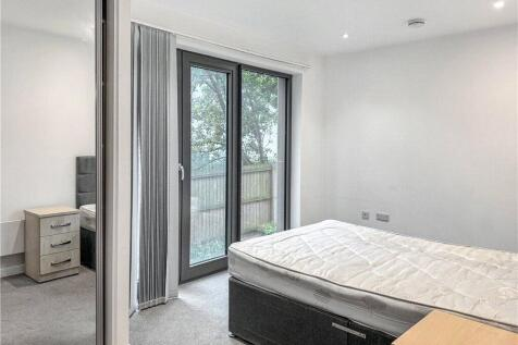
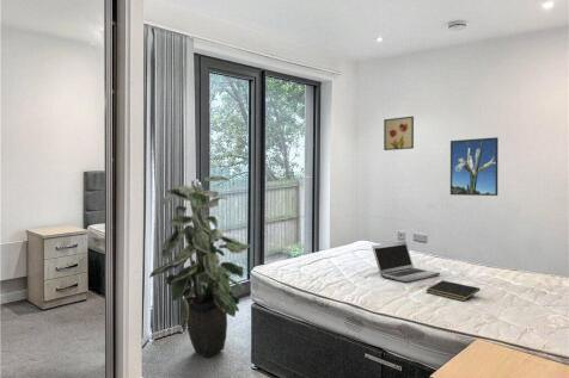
+ notepad [426,279,482,302]
+ laptop [371,240,441,283]
+ indoor plant [148,175,252,359]
+ wall art [383,116,415,151]
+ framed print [449,136,500,197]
